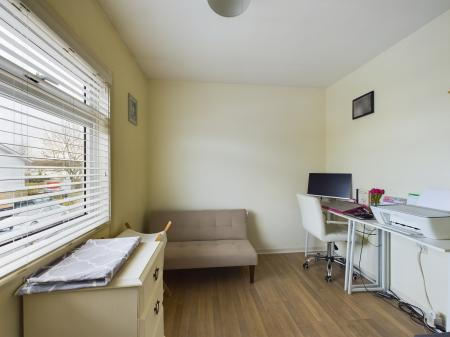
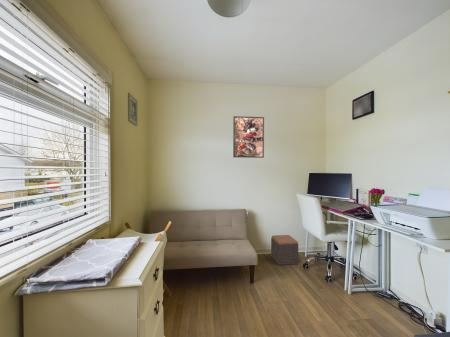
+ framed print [232,115,265,159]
+ footstool [270,234,299,266]
